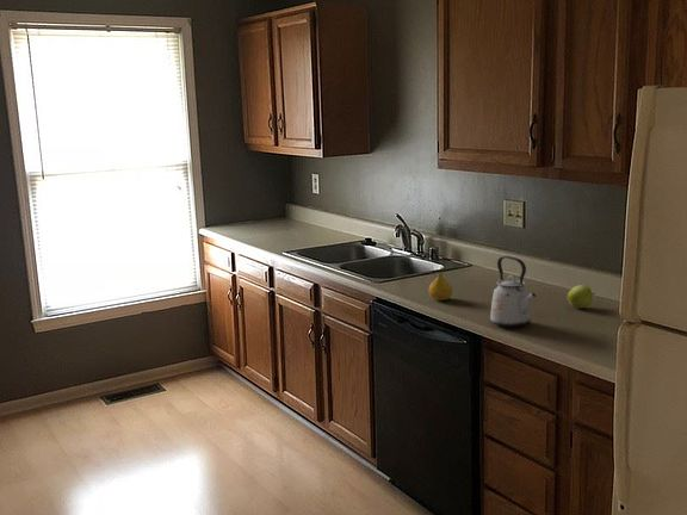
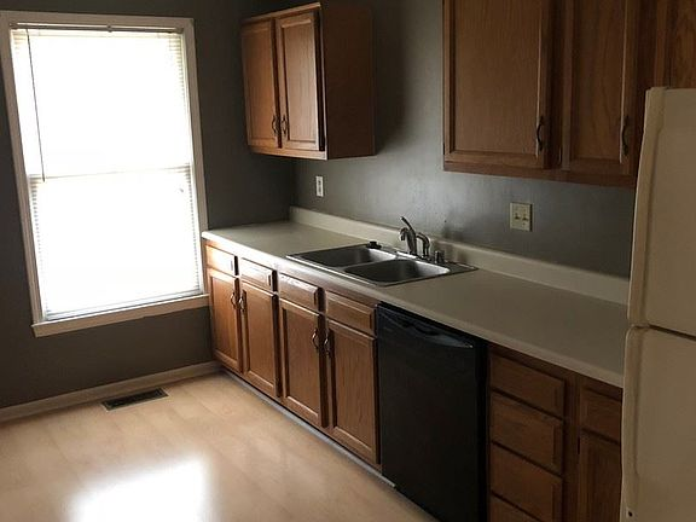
- kettle [489,255,537,329]
- apple [565,284,595,309]
- fruit [428,271,454,302]
